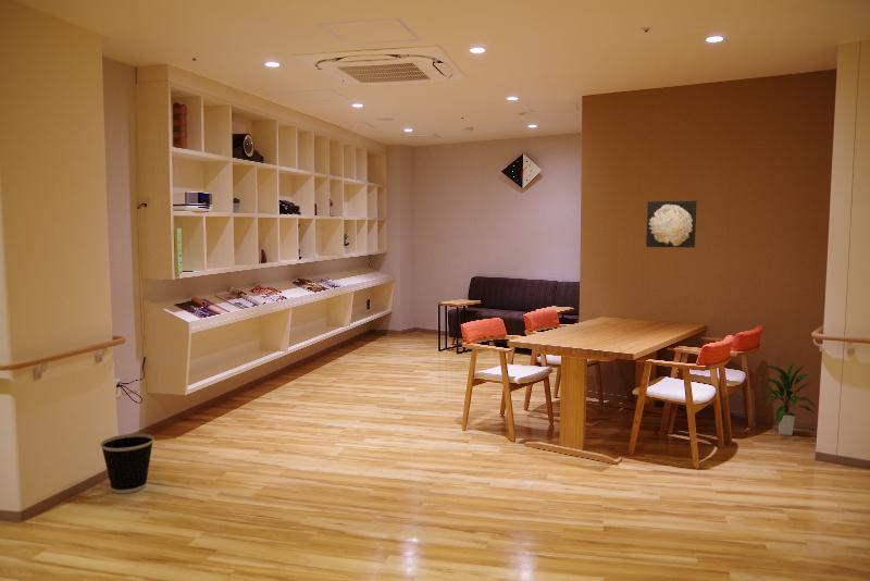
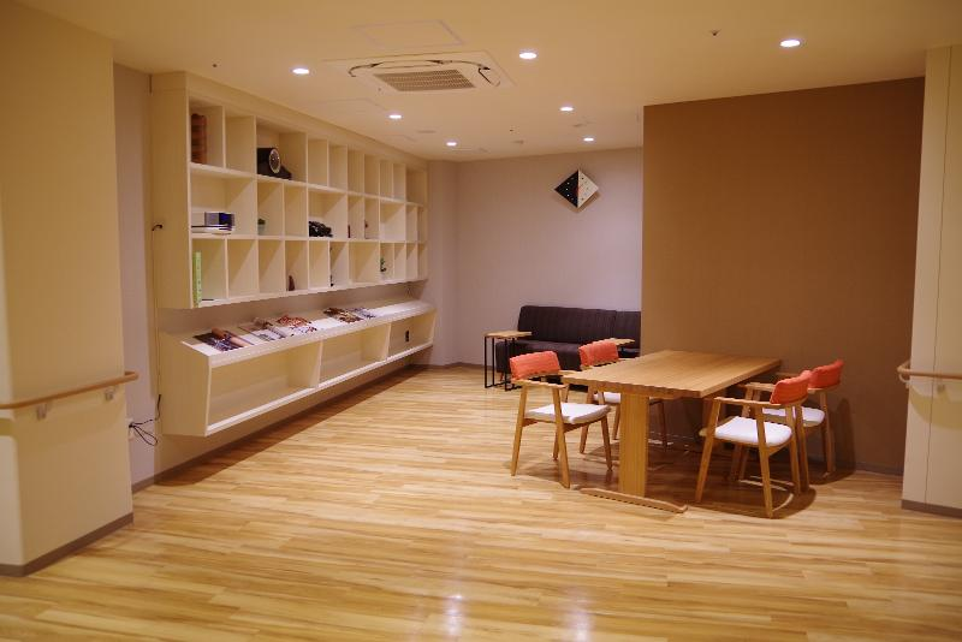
- wastebasket [99,433,156,495]
- indoor plant [758,359,818,436]
- wall art [645,200,697,248]
